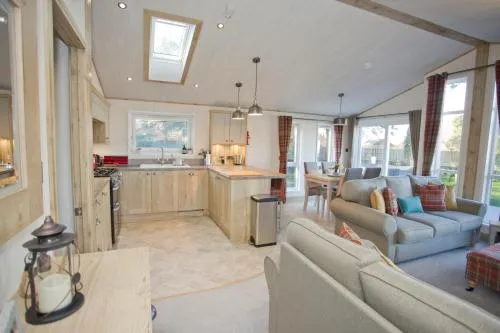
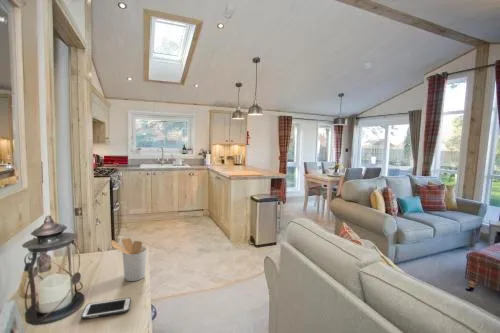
+ utensil holder [110,237,148,282]
+ cell phone [80,297,132,320]
